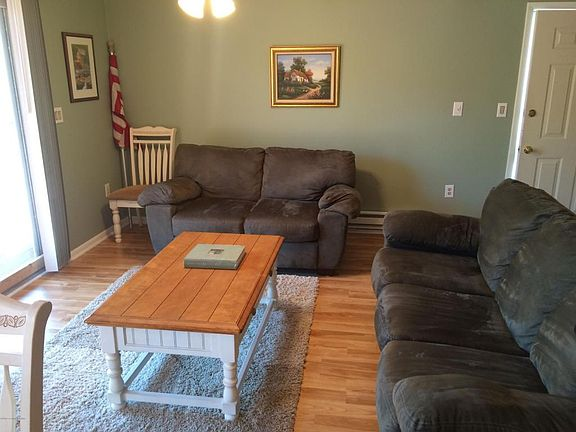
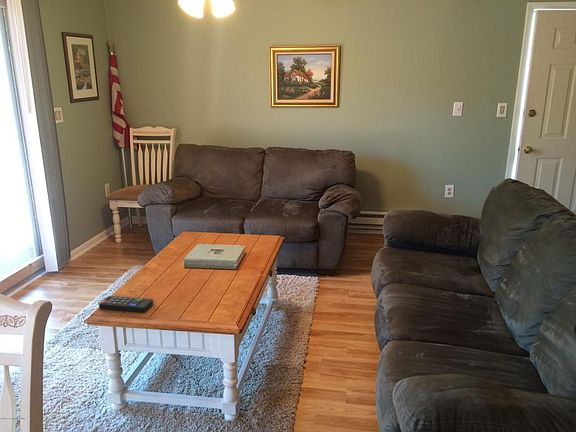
+ remote control [98,295,154,313]
